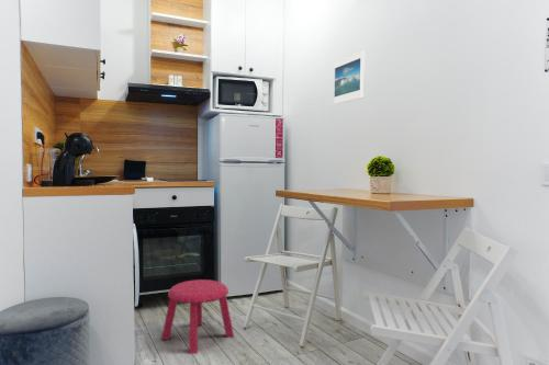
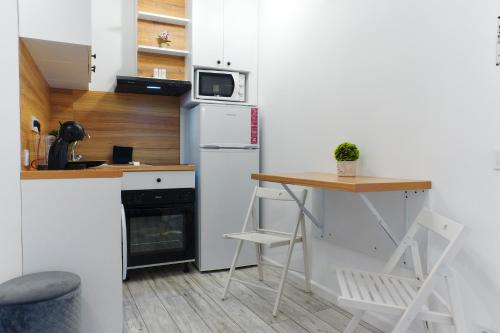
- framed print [333,49,366,105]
- stool [160,278,235,355]
